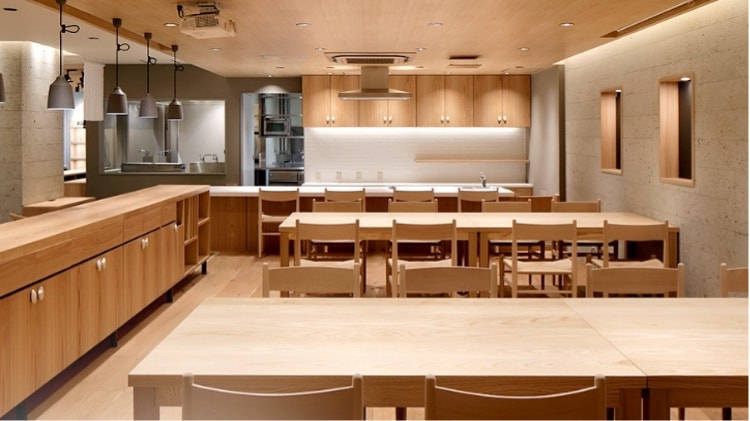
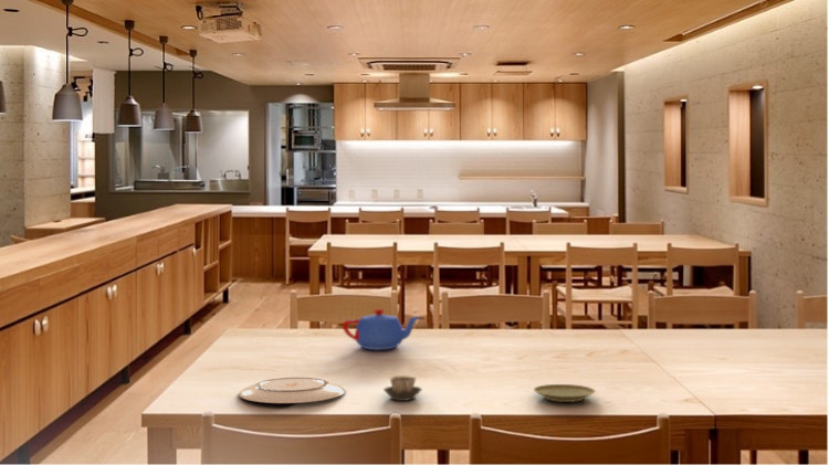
+ plate [238,377,346,404]
+ teapot [342,308,421,351]
+ plate [533,383,597,403]
+ cup [382,374,423,402]
